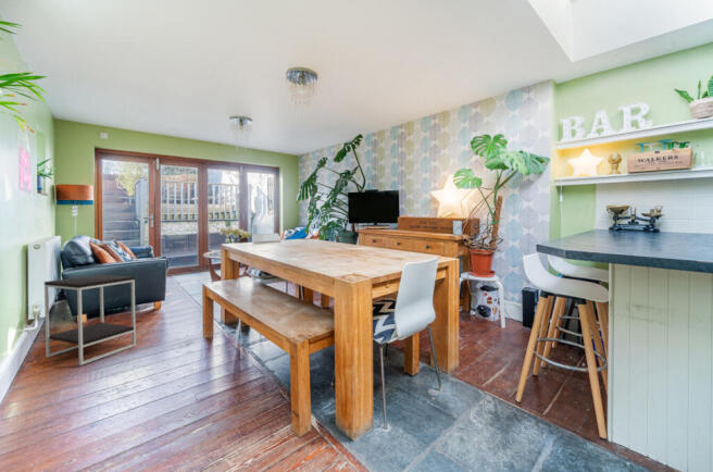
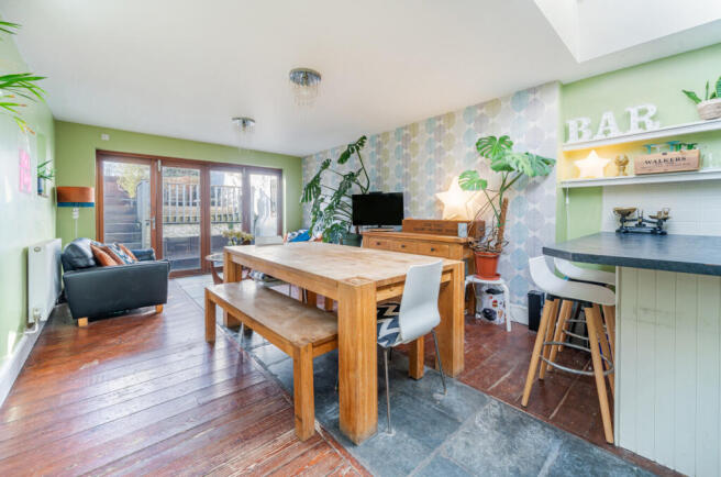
- side table [43,274,137,367]
